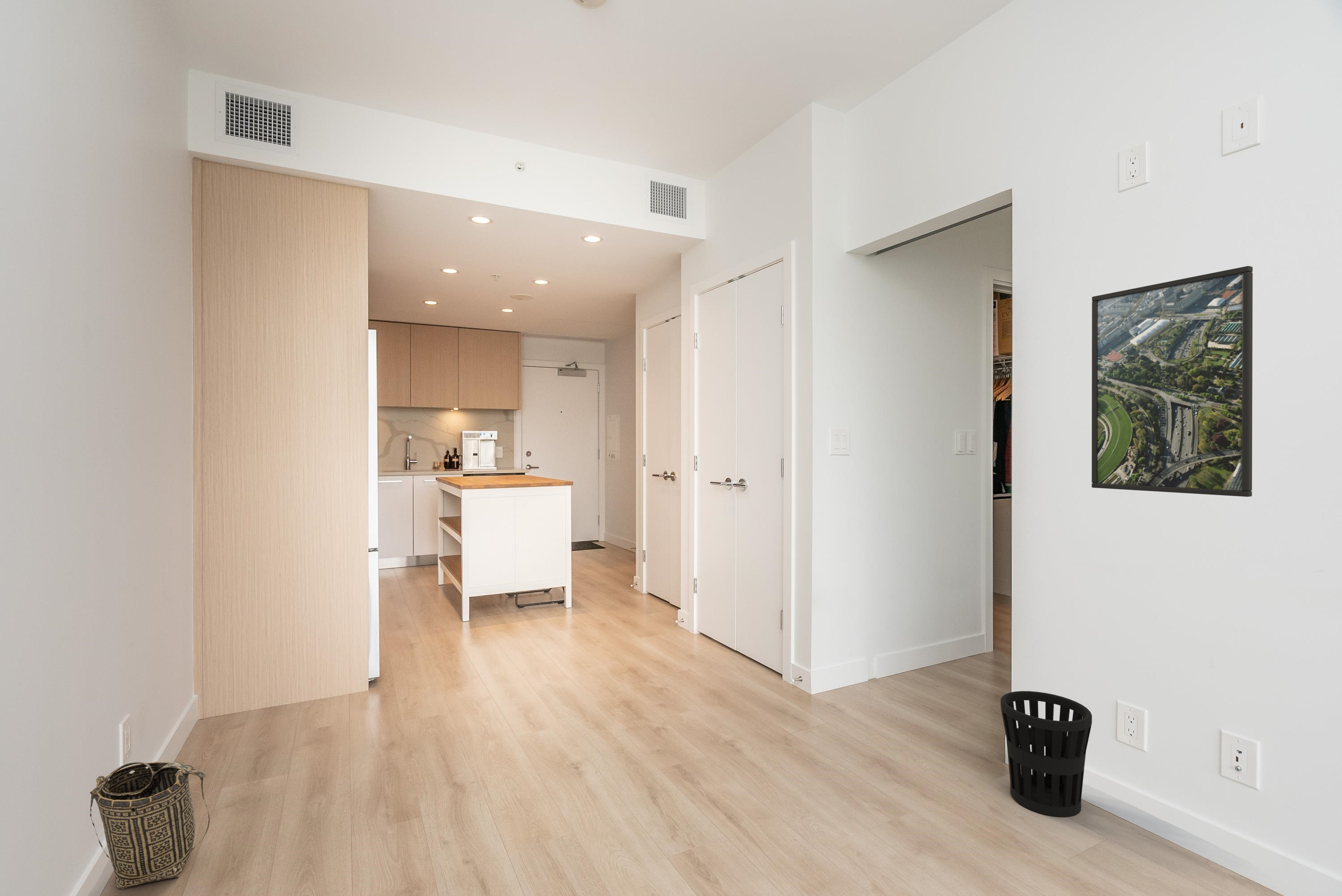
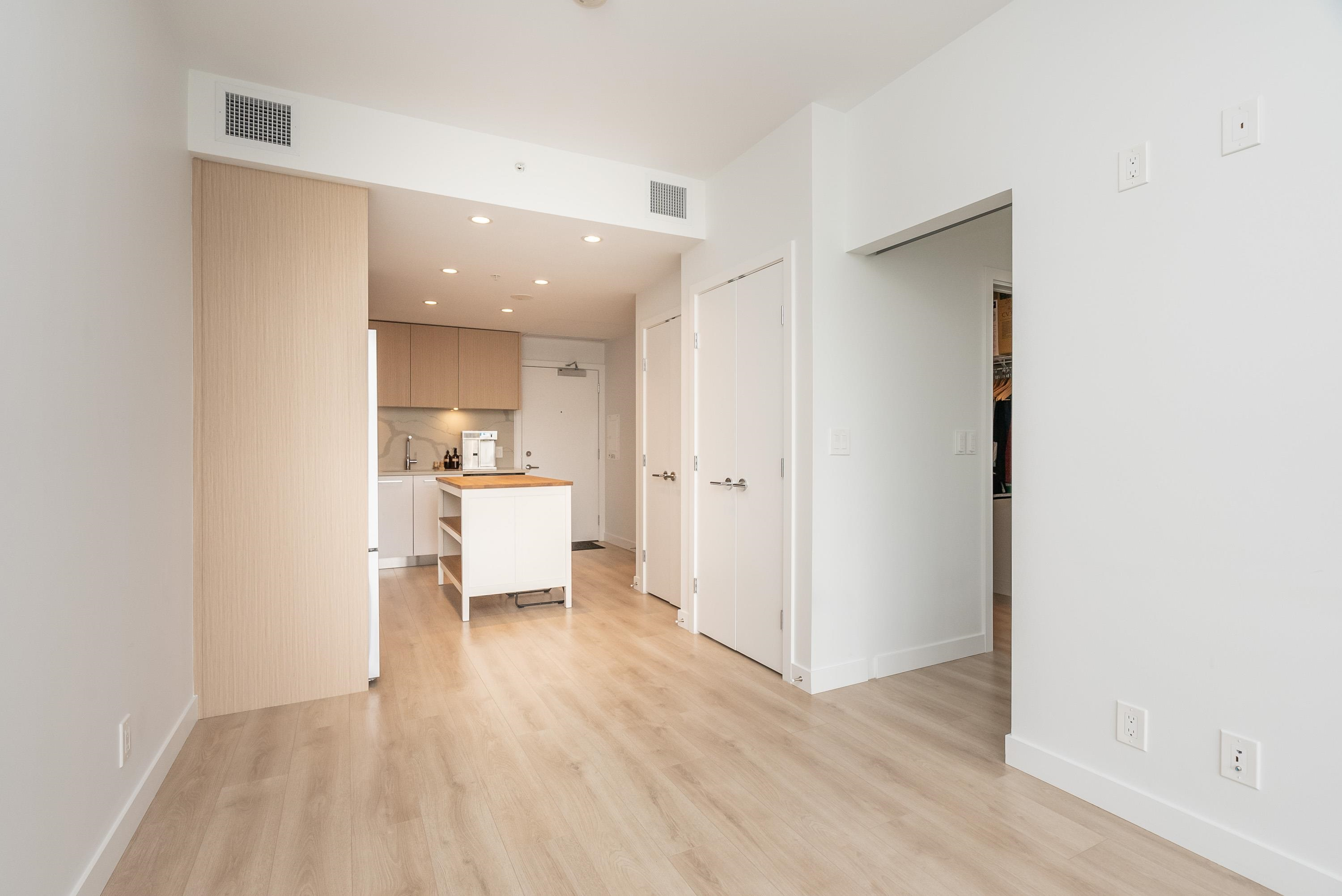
- wastebasket [1000,691,1092,818]
- basket [89,761,210,889]
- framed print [1091,266,1253,497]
